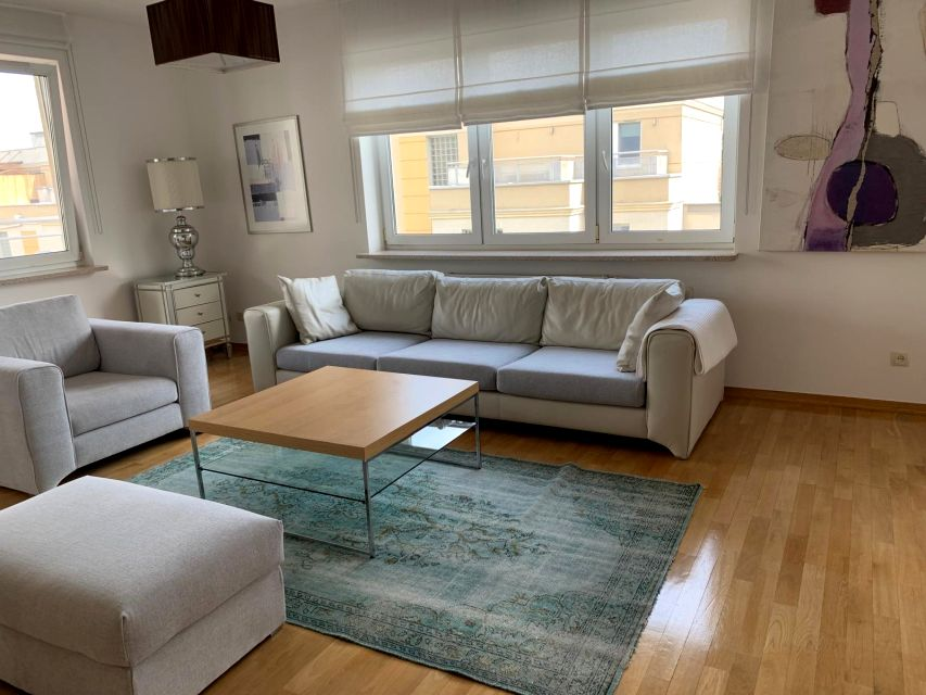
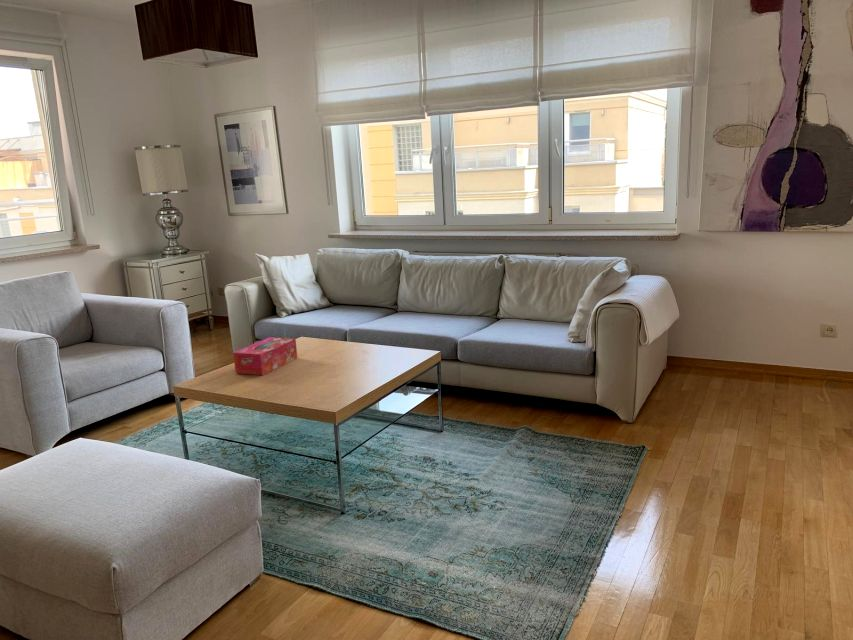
+ tissue box [232,336,298,376]
